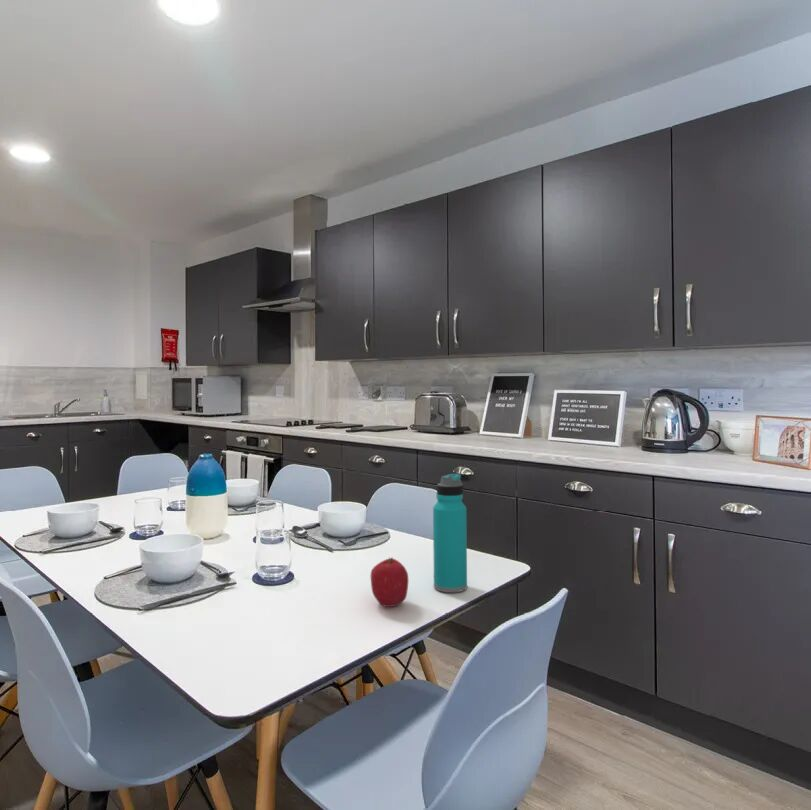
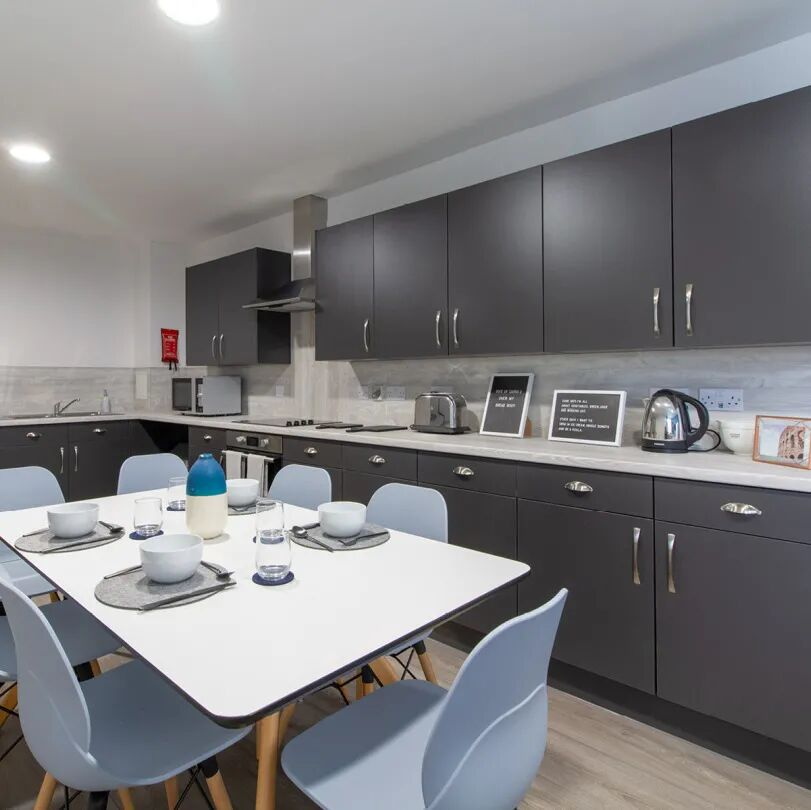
- water bottle [432,473,468,593]
- fruit [370,556,409,608]
